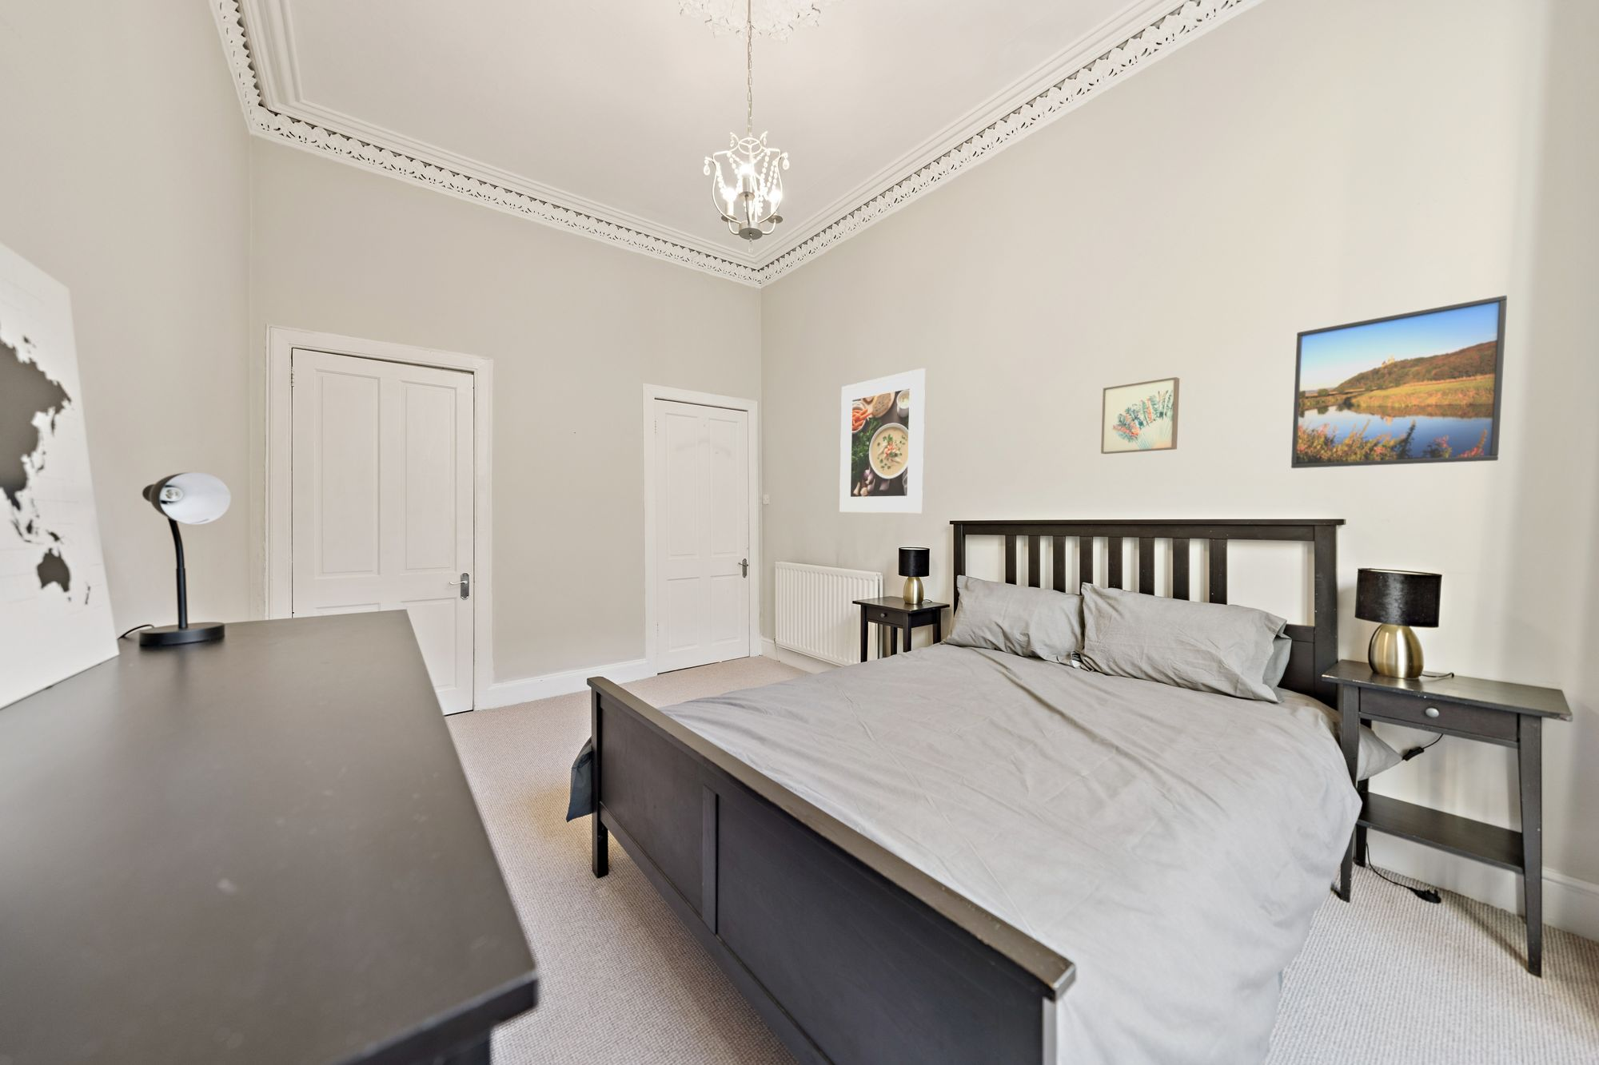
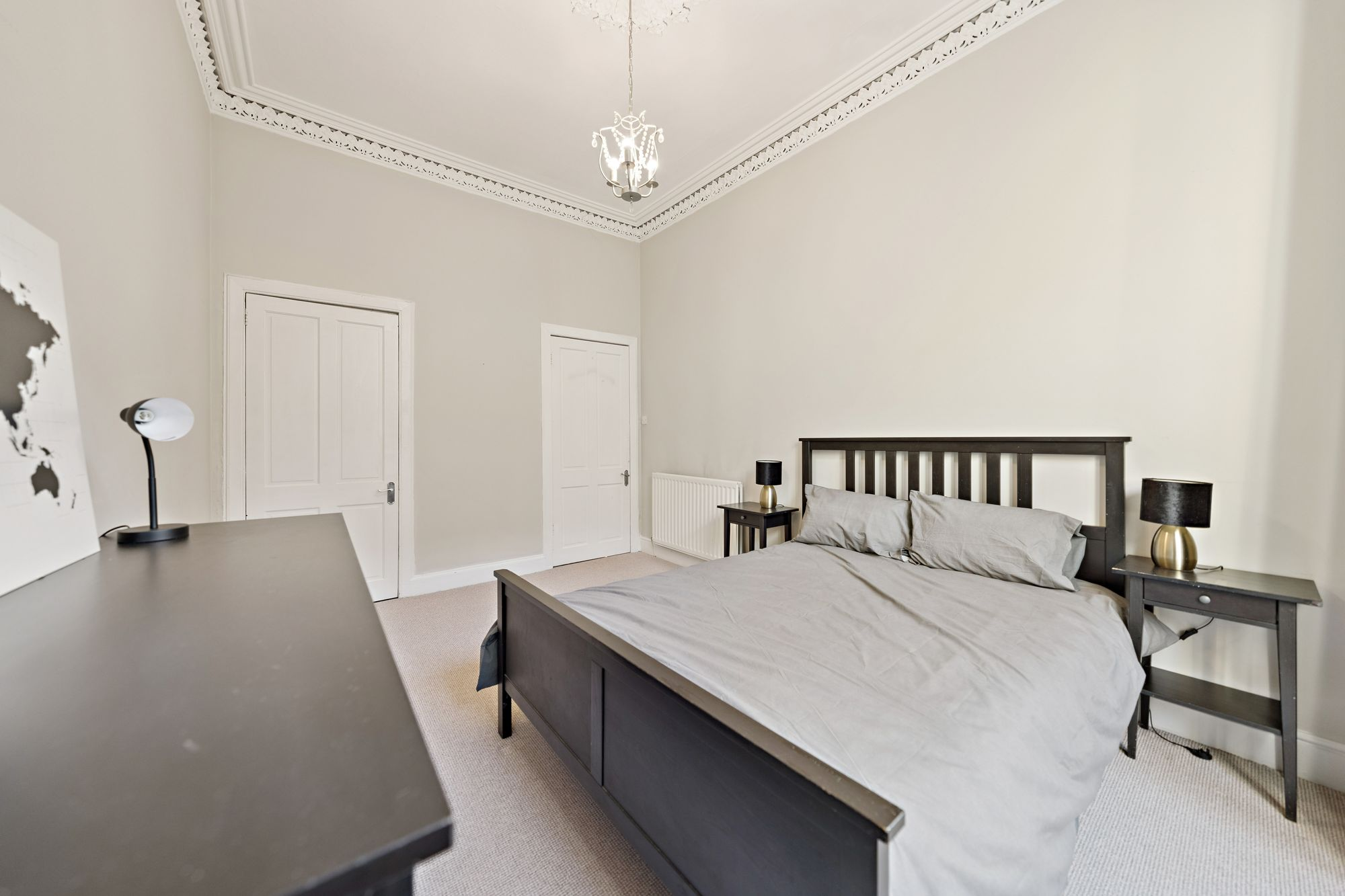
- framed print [838,367,926,513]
- wall art [1100,377,1181,454]
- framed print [1290,295,1507,470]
